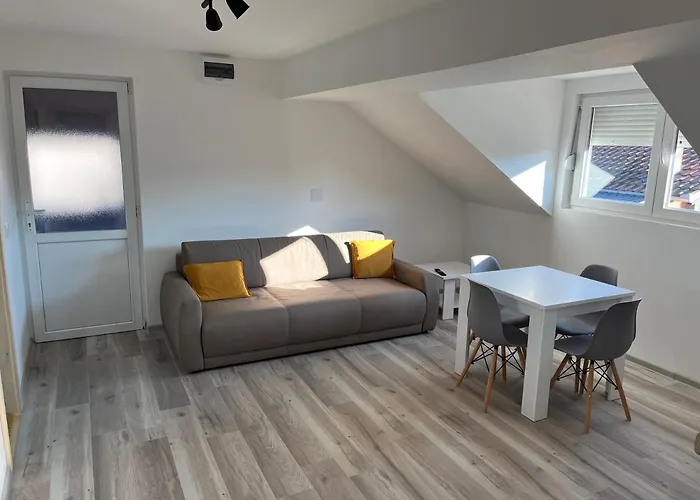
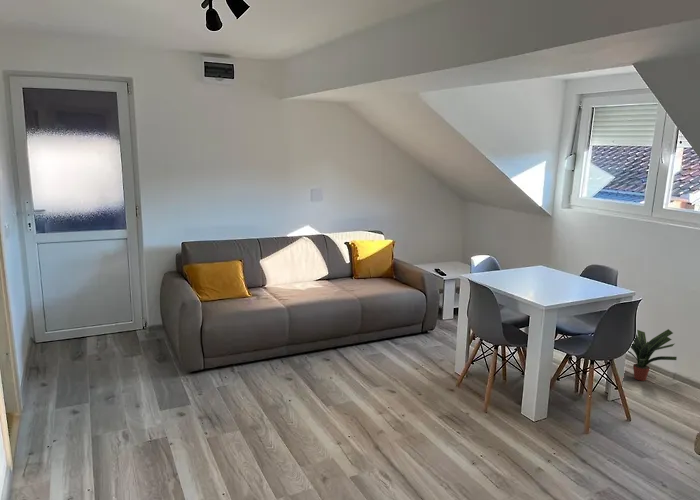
+ potted plant [627,328,678,382]
